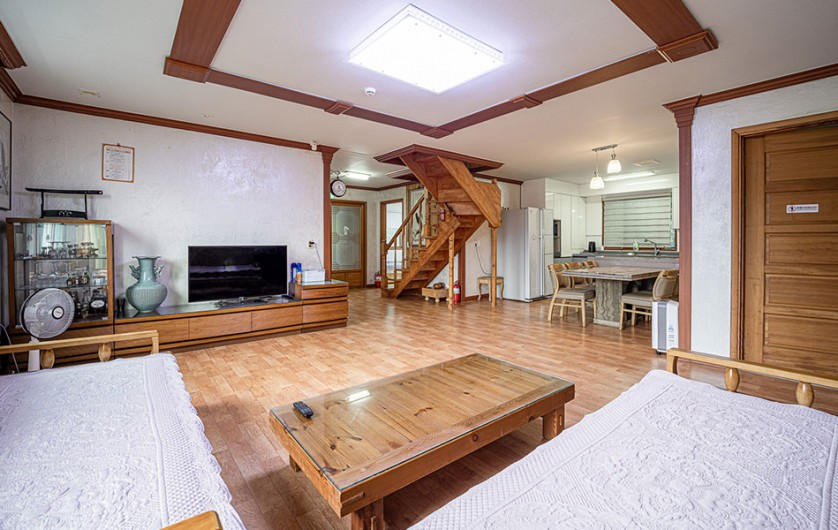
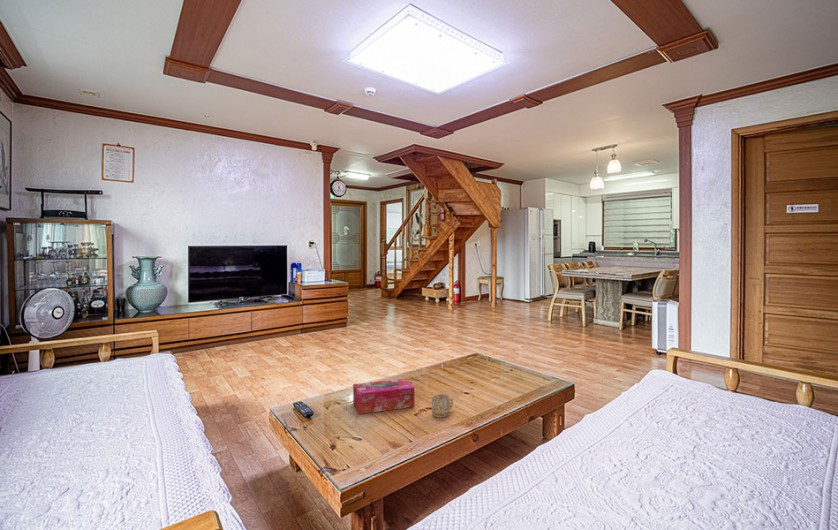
+ mug [431,393,454,418]
+ tissue box [352,378,415,415]
